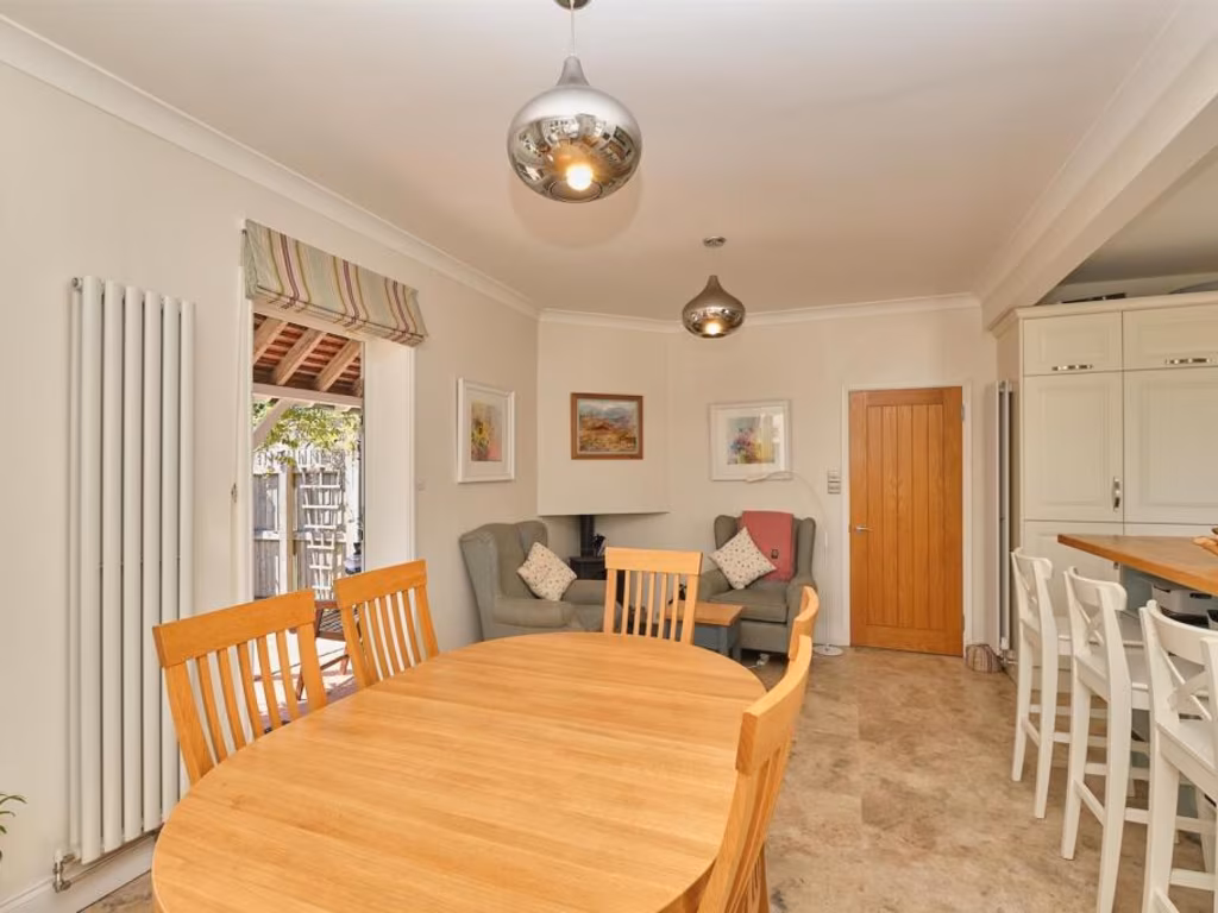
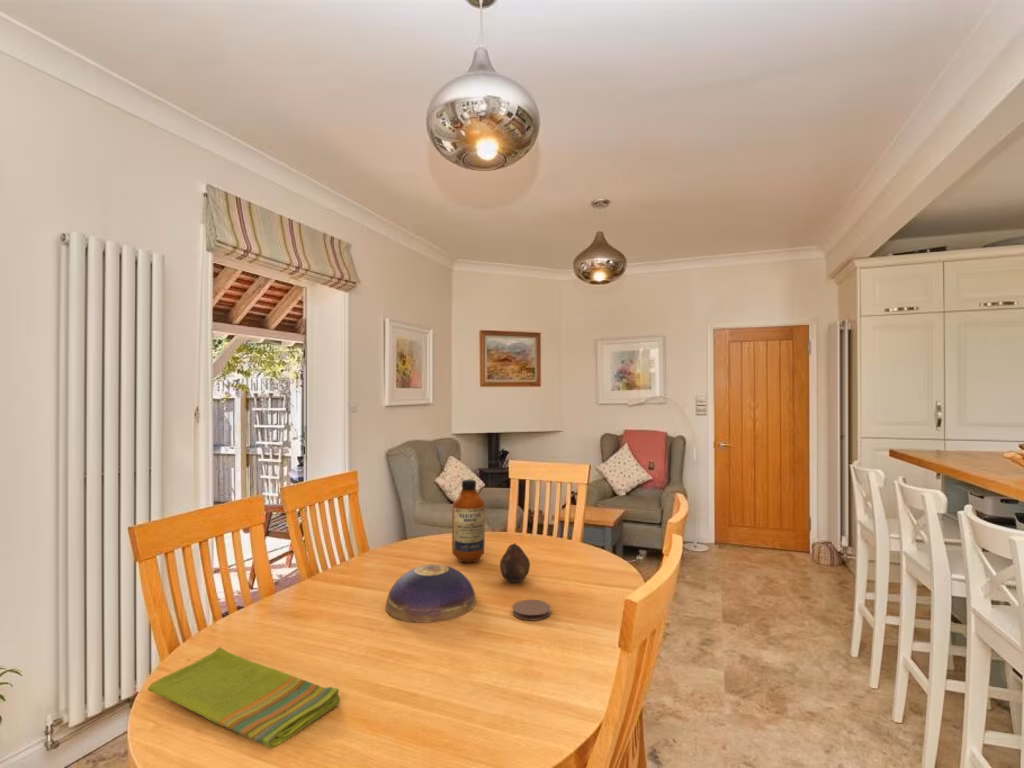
+ fruit [499,542,531,583]
+ dish towel [147,646,341,749]
+ bottle [451,478,486,563]
+ decorative bowl [385,563,477,624]
+ coaster [511,599,551,621]
